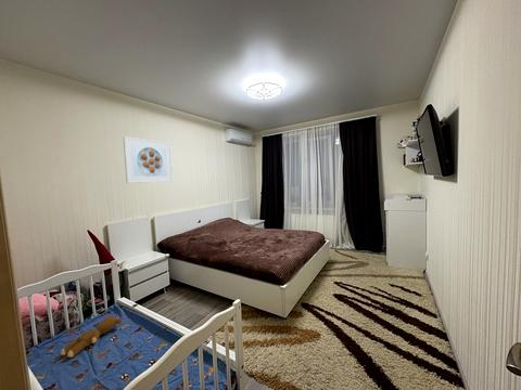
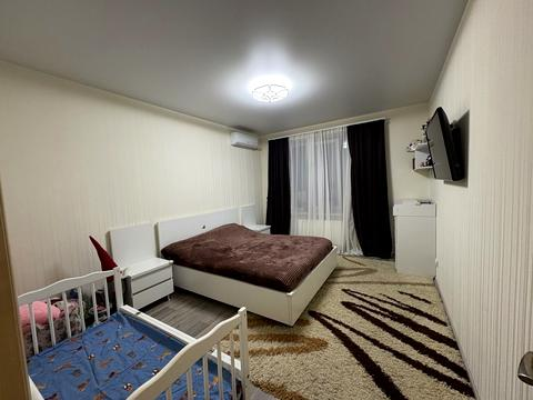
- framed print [122,135,174,184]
- teddy bear [60,314,123,359]
